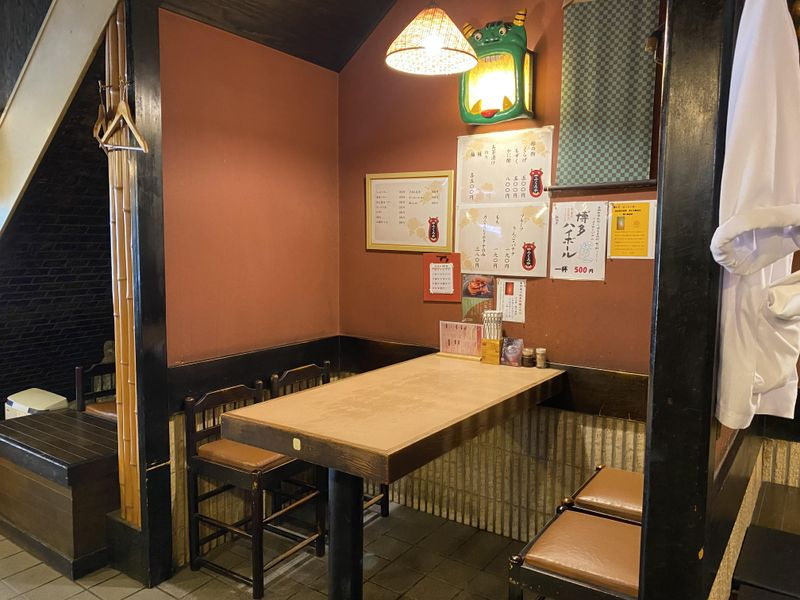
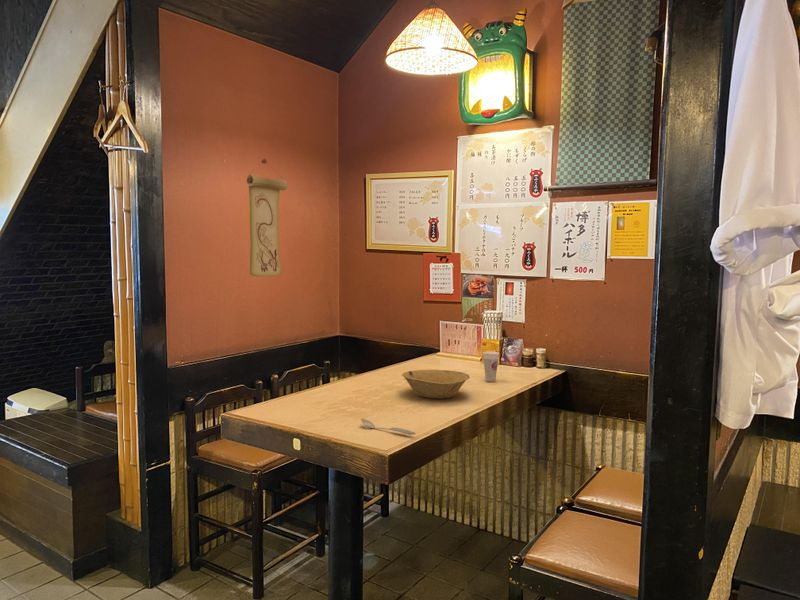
+ spoon [360,418,417,436]
+ cup [482,350,500,383]
+ bowl [401,369,471,400]
+ wall scroll [245,158,288,278]
